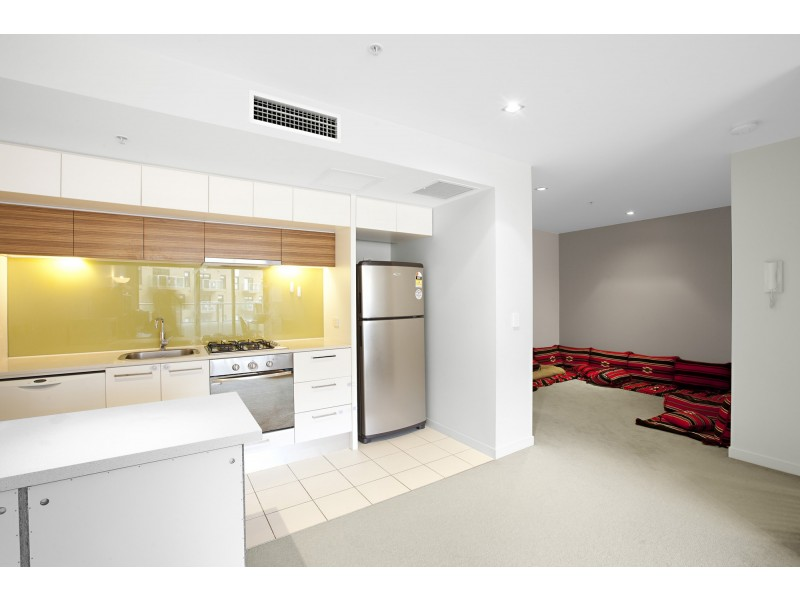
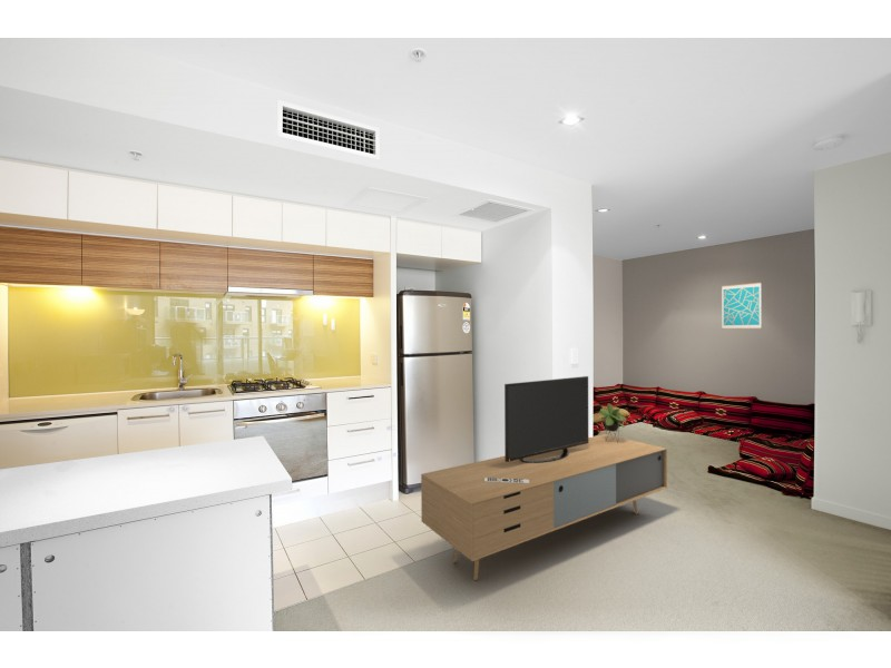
+ wall art [721,282,762,331]
+ media console [420,375,668,581]
